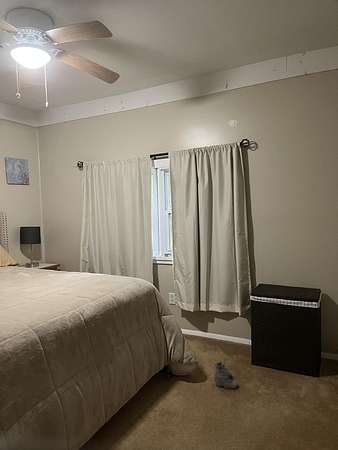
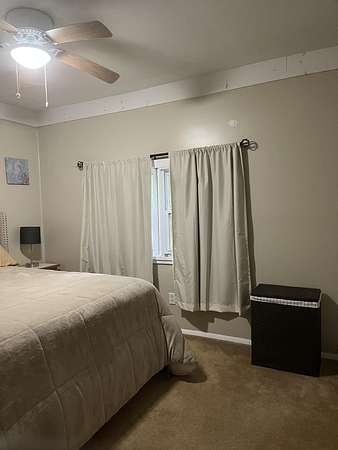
- boots [214,361,239,392]
